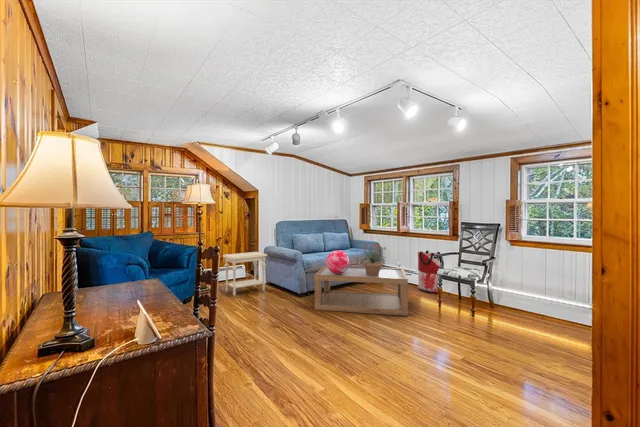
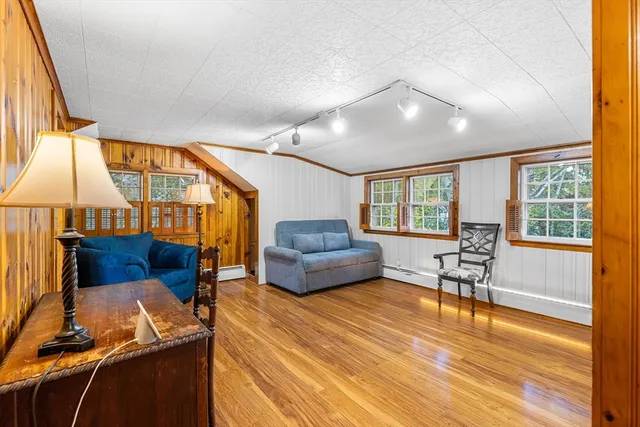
- coffee table [313,265,409,317]
- bag [417,250,441,294]
- side table [222,251,268,298]
- potted plant [359,243,387,276]
- decorative globe [325,249,351,274]
